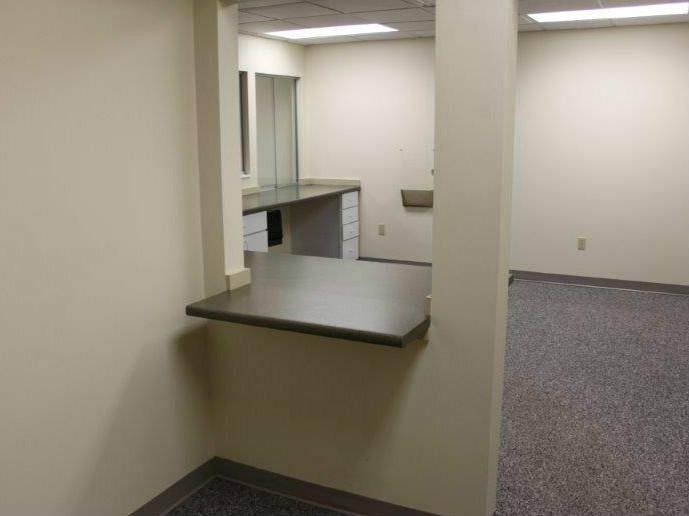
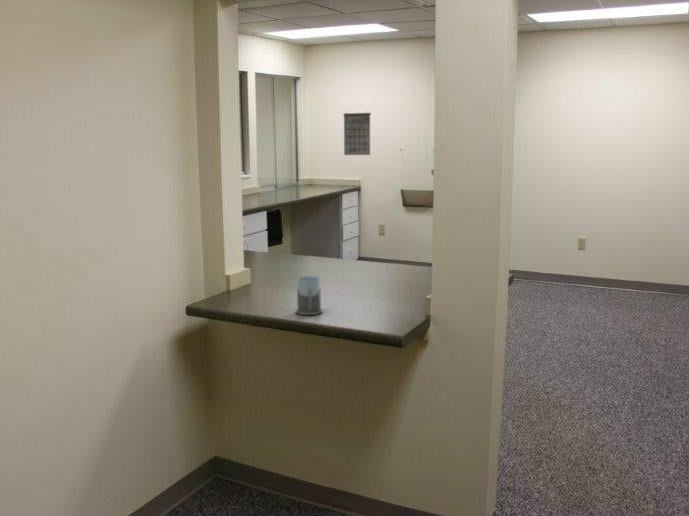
+ mug [294,275,324,316]
+ calendar [342,104,372,156]
